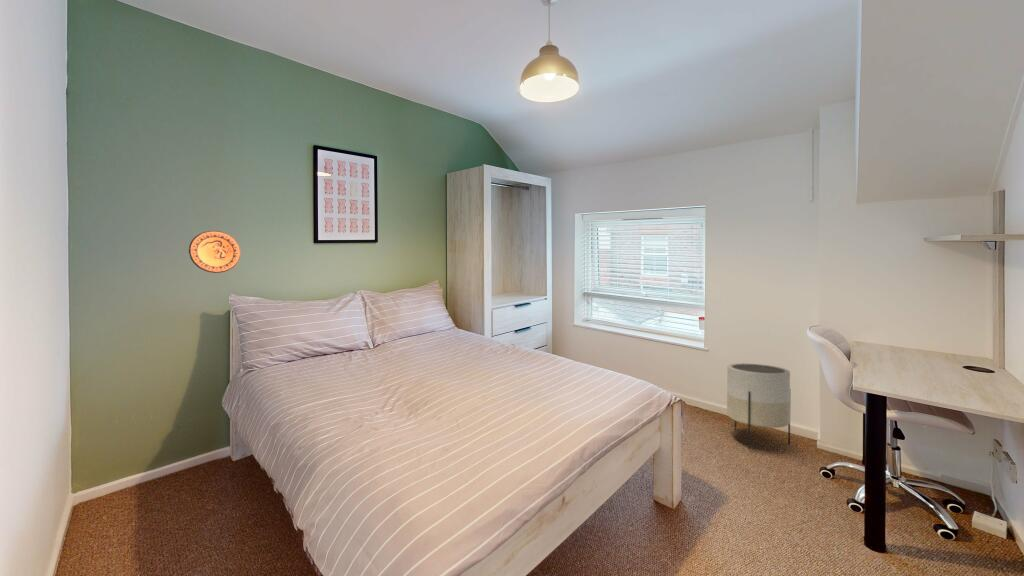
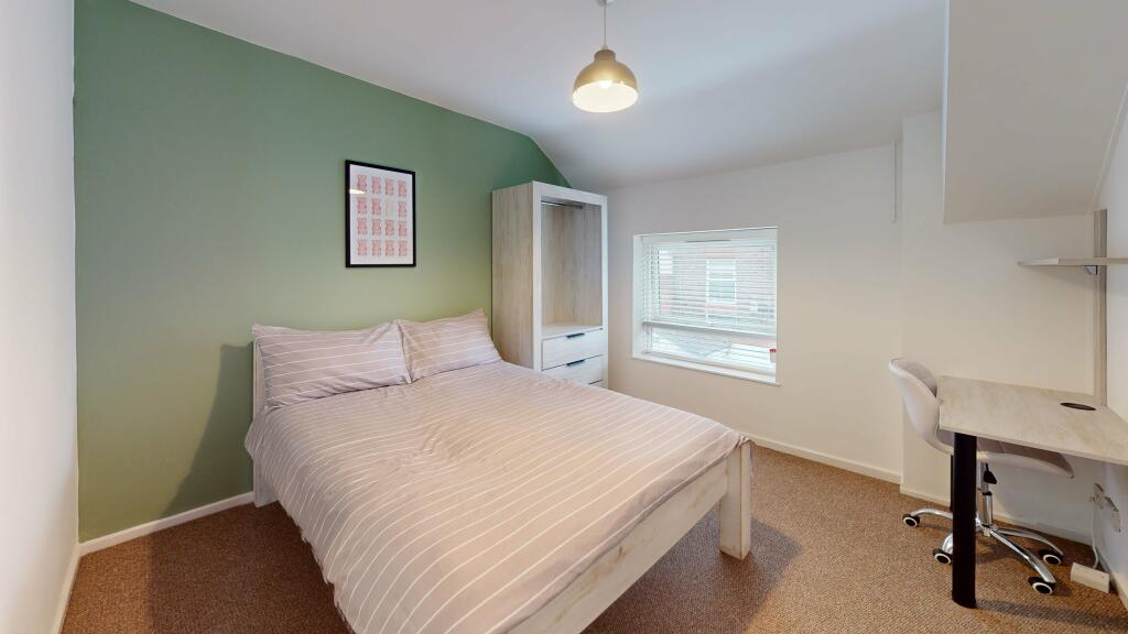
- decorative plate [188,230,242,274]
- planter [726,362,791,450]
